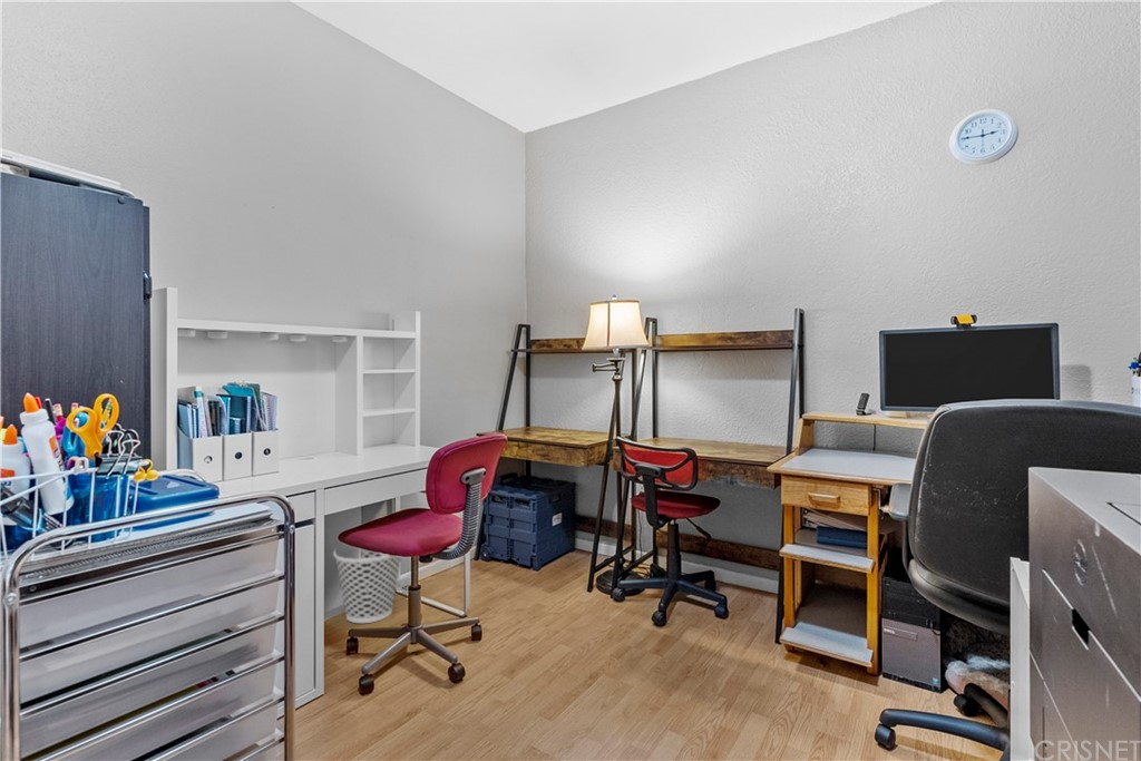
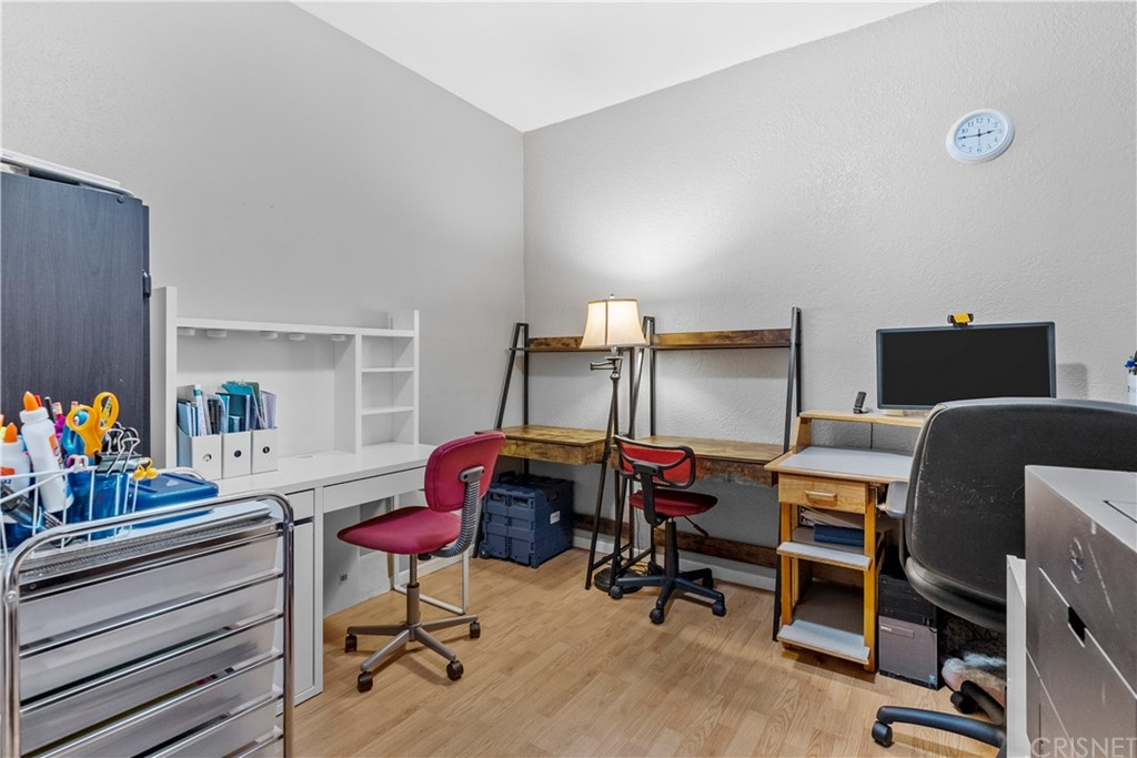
- wastebasket [332,549,402,624]
